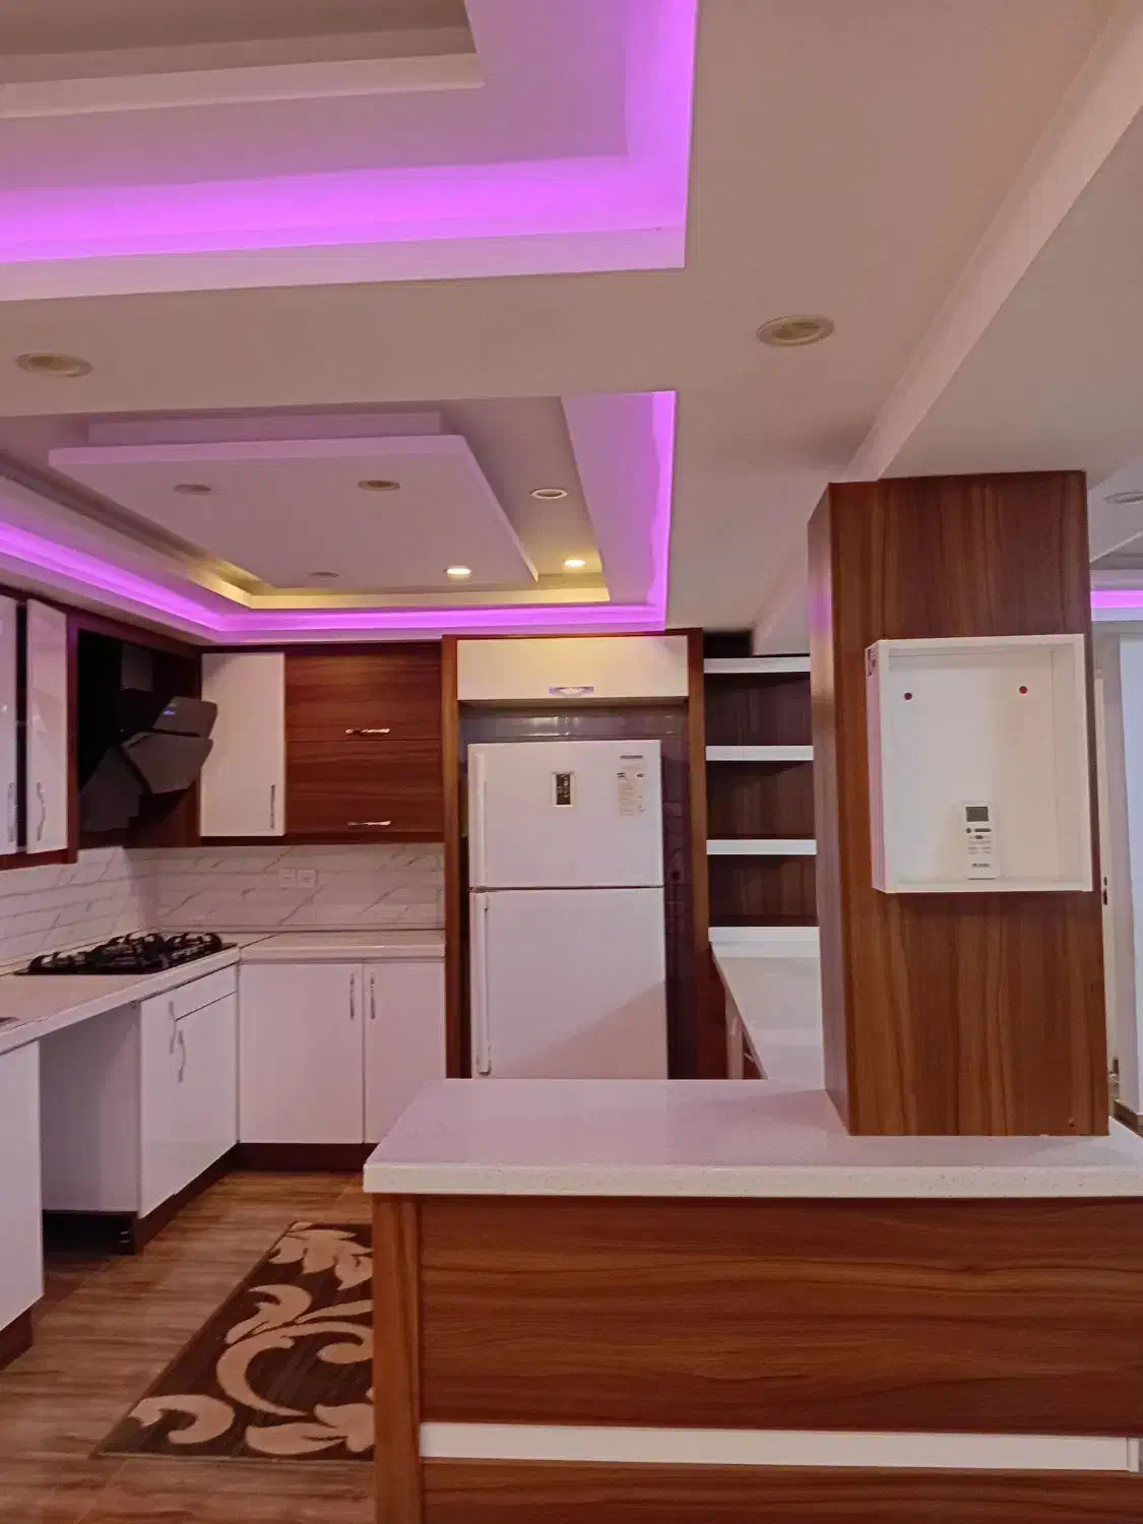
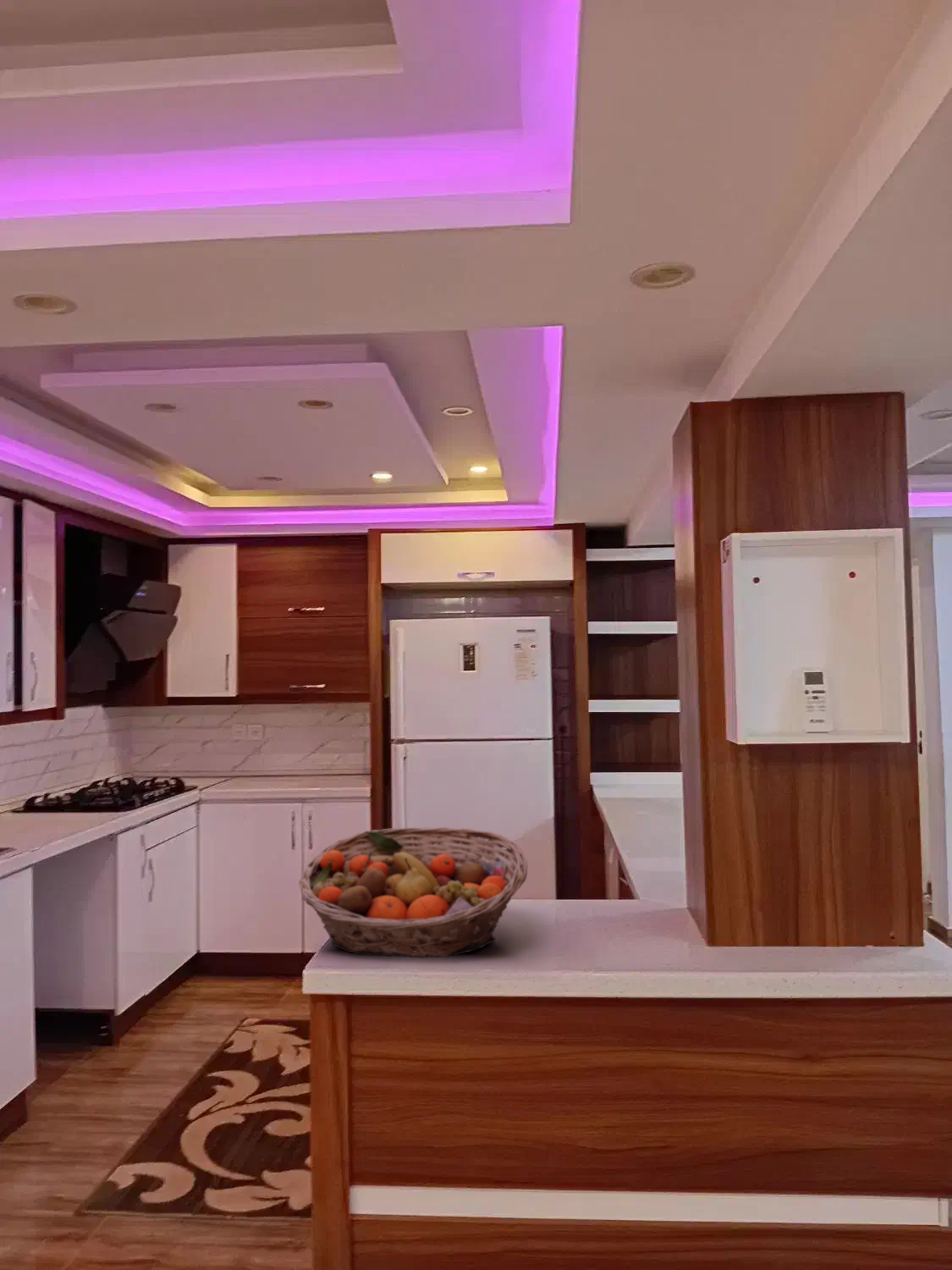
+ fruit basket [298,826,528,958]
